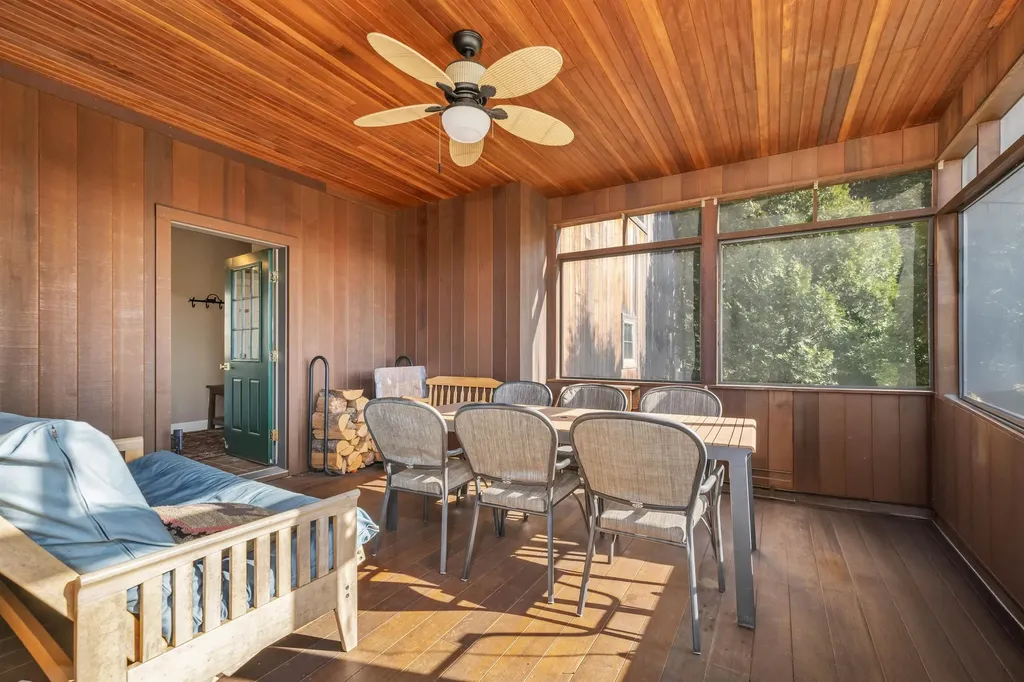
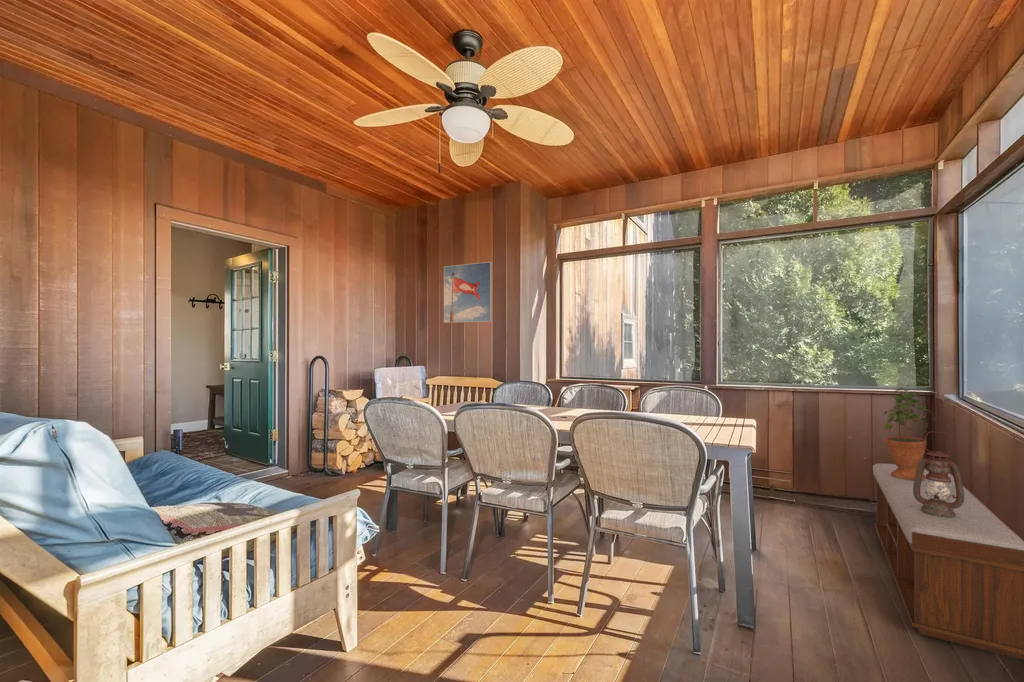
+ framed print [443,261,493,324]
+ bench [872,463,1024,661]
+ lantern [913,430,964,518]
+ potted plant [883,384,934,480]
